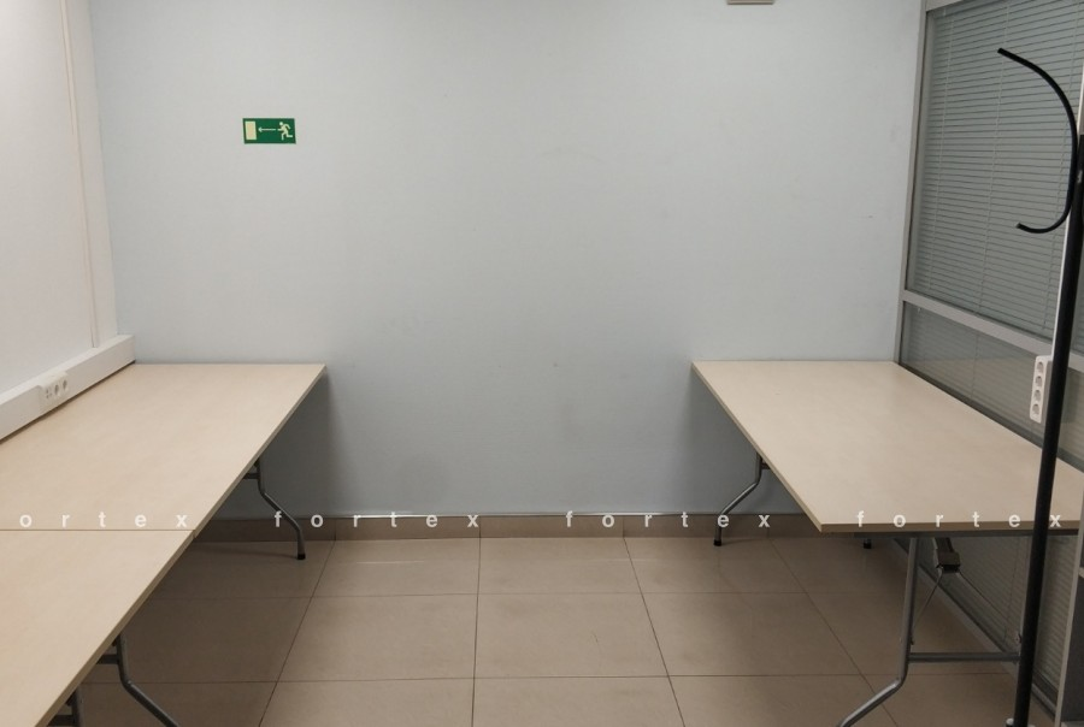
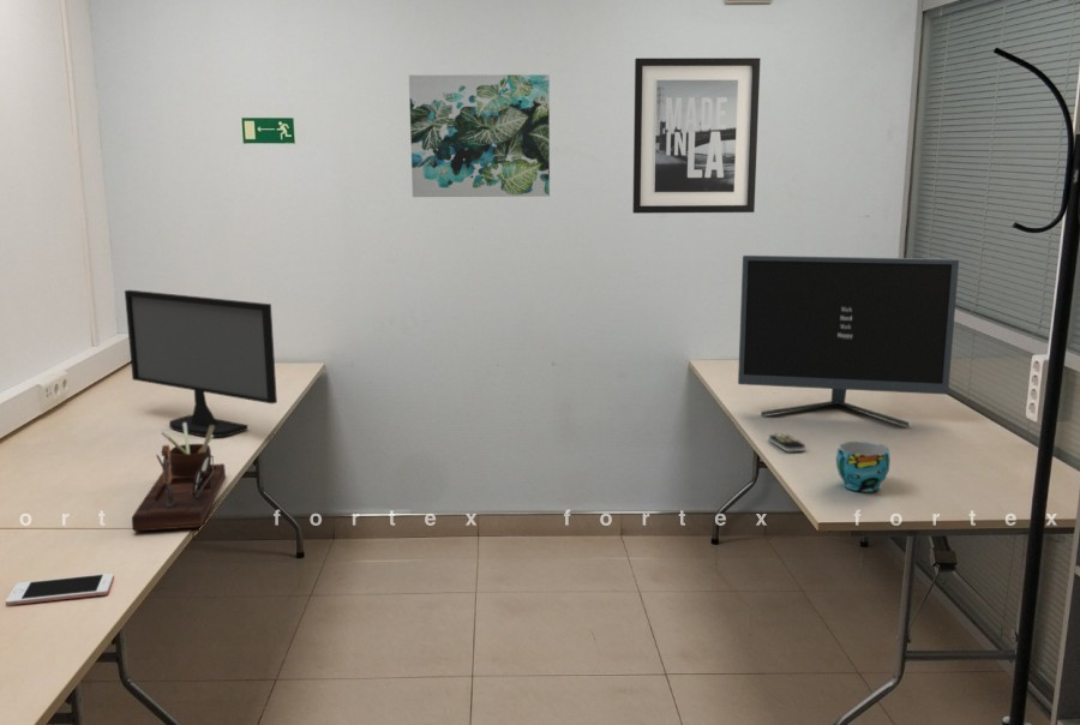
+ desk organizer [131,423,227,533]
+ monitor [737,254,960,427]
+ computer monitor [124,289,278,438]
+ cell phone [5,573,115,606]
+ remote control [768,432,806,454]
+ wall art [631,56,762,215]
+ wall art [408,73,551,198]
+ cup [835,441,892,493]
